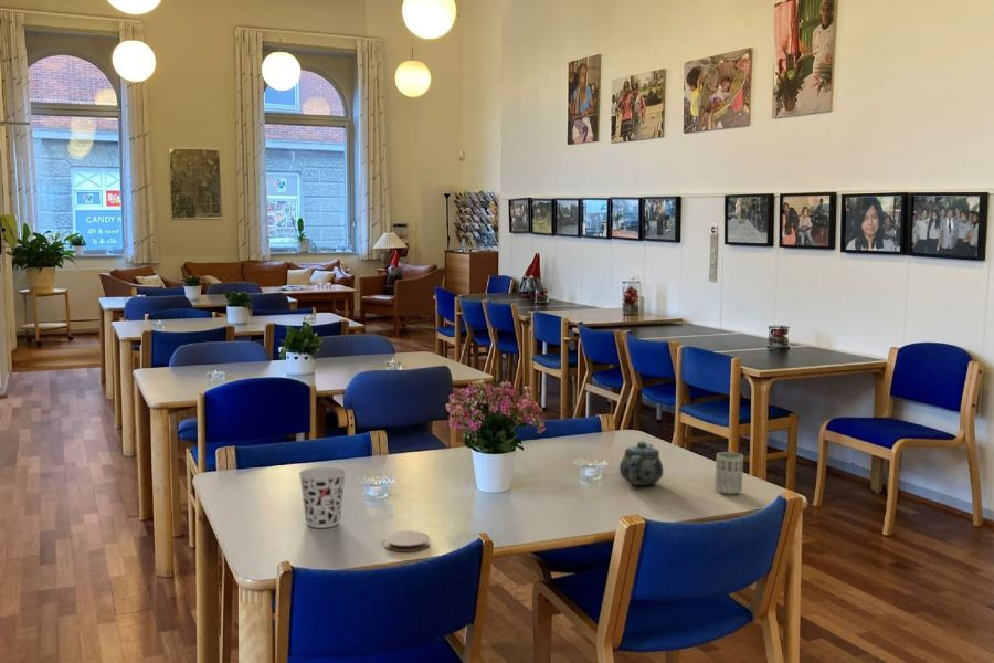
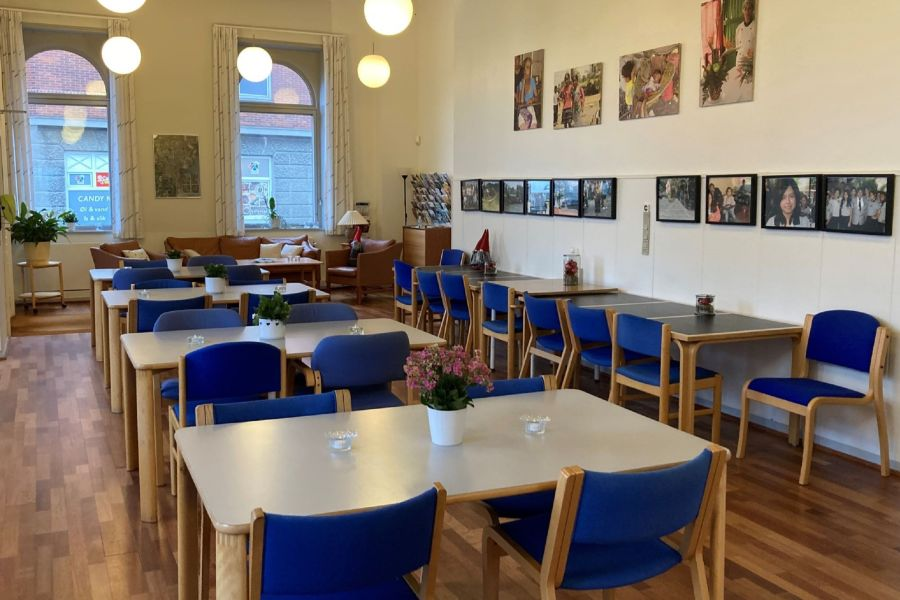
- coaster [383,529,431,552]
- chinaware [618,440,665,486]
- cup [715,451,744,495]
- cup [298,465,347,529]
